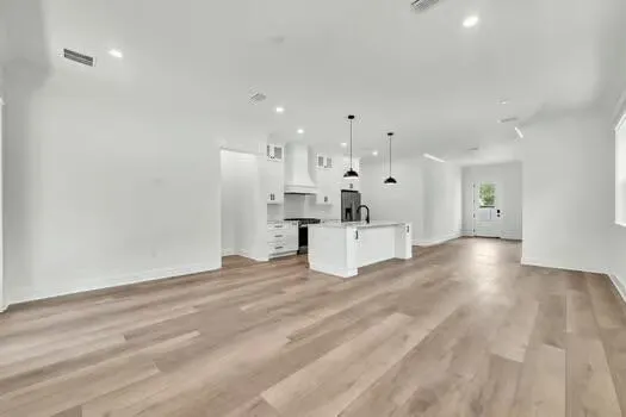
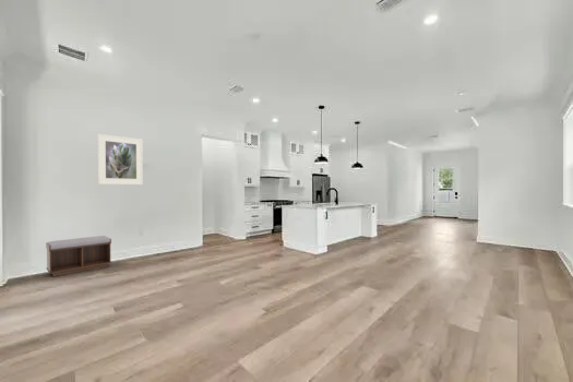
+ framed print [97,133,144,186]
+ bench [45,235,112,277]
